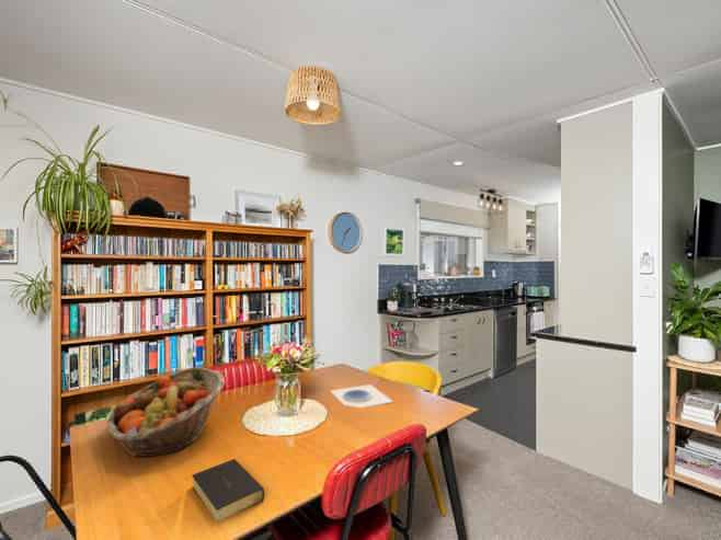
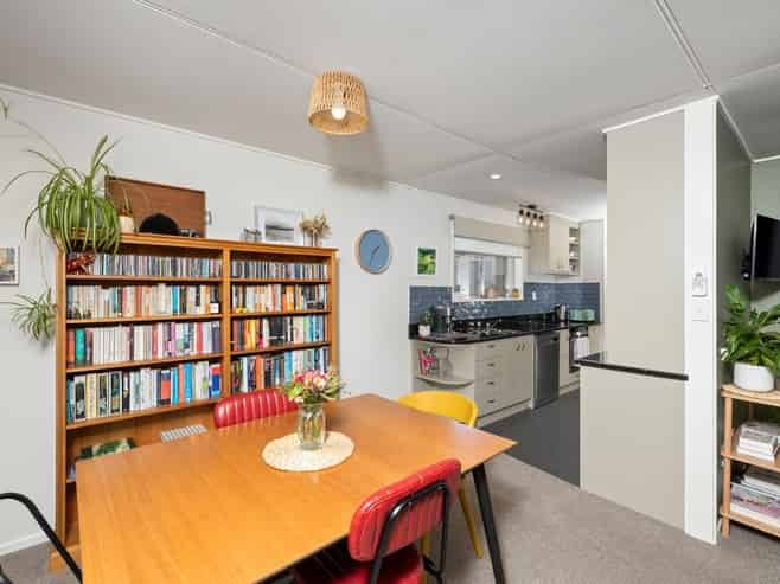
- fruit basket [106,366,226,458]
- bible [191,458,265,522]
- plate [330,383,394,409]
